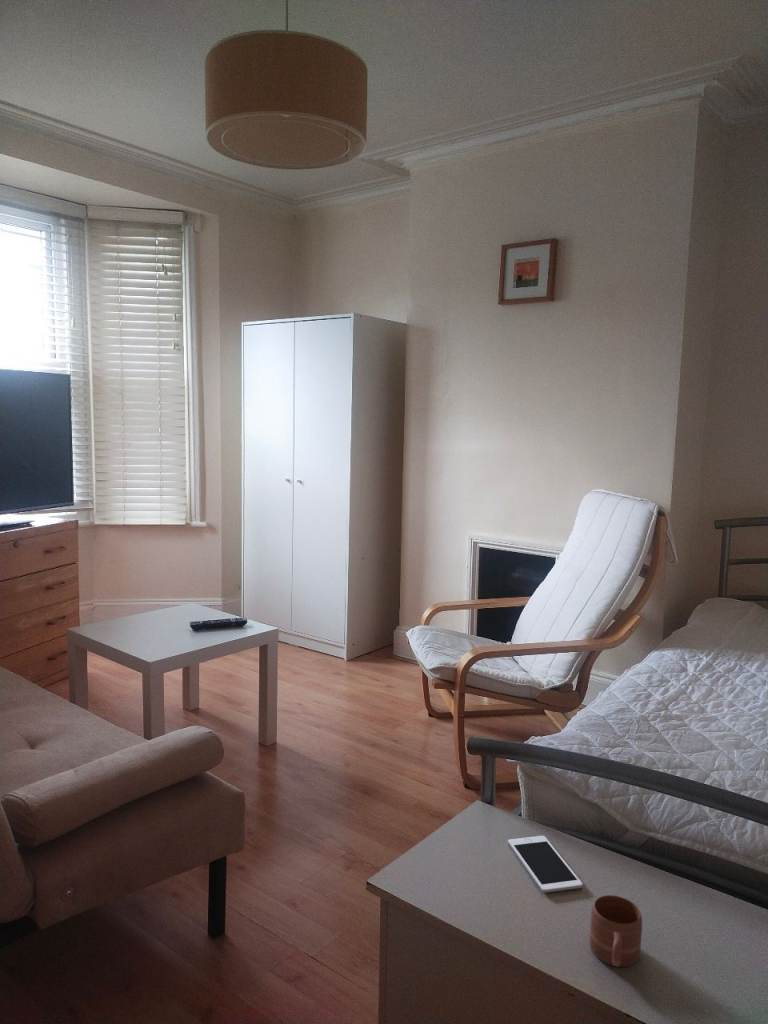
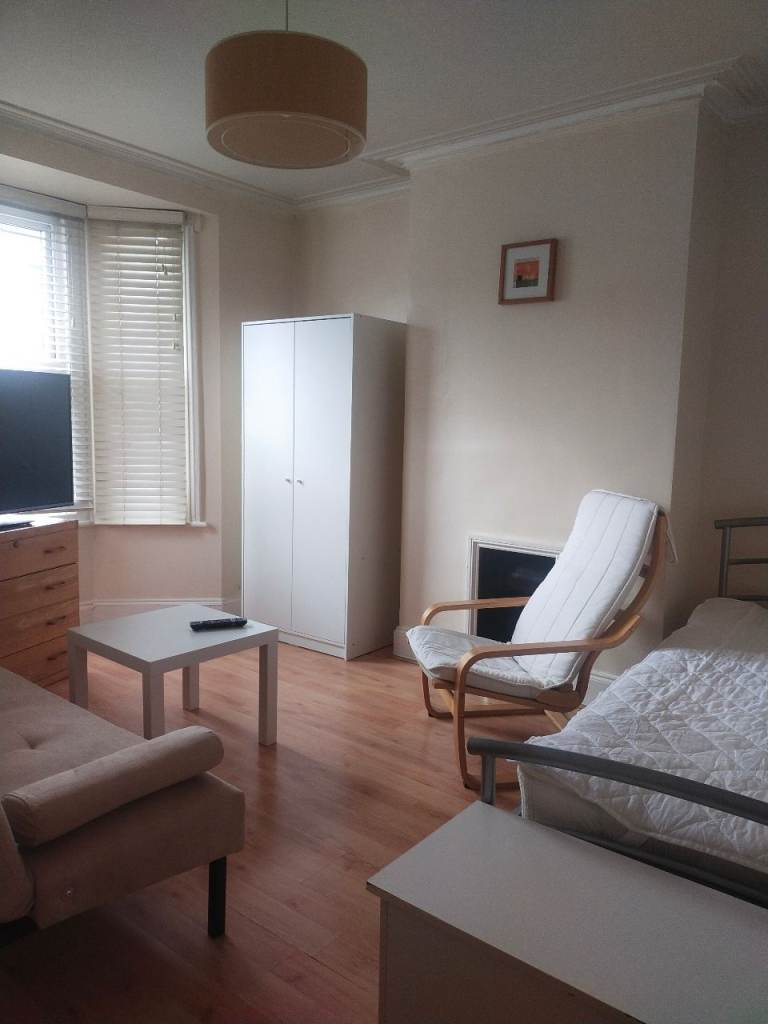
- cell phone [507,835,584,893]
- mug [589,894,643,968]
